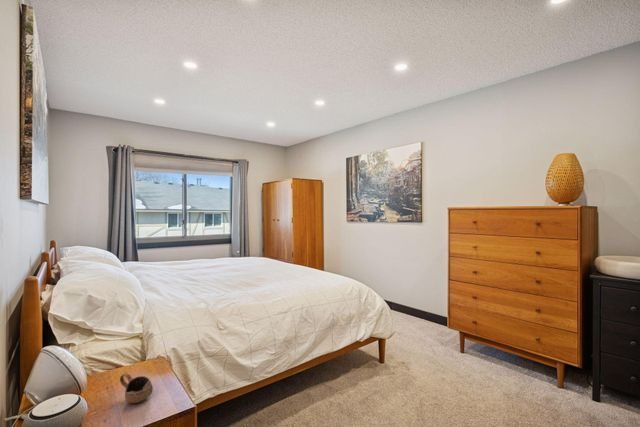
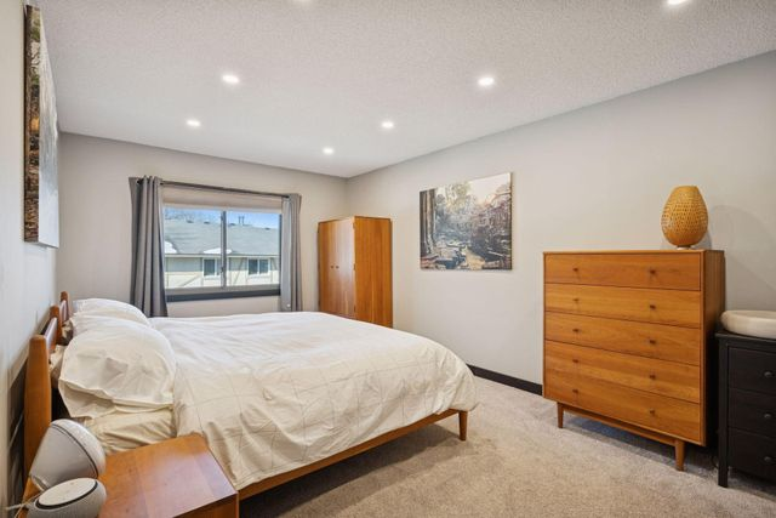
- cup [119,372,154,404]
